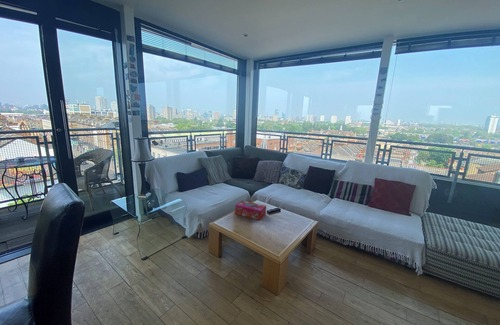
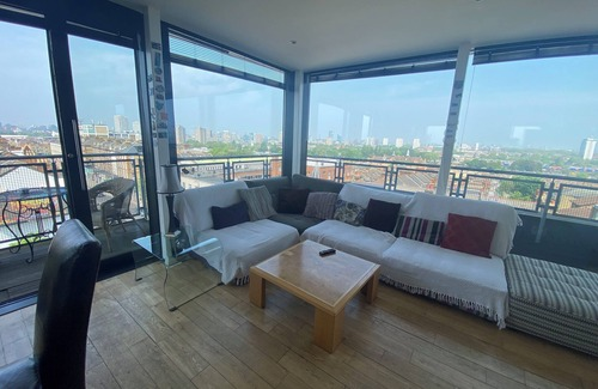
- tissue box [234,200,267,221]
